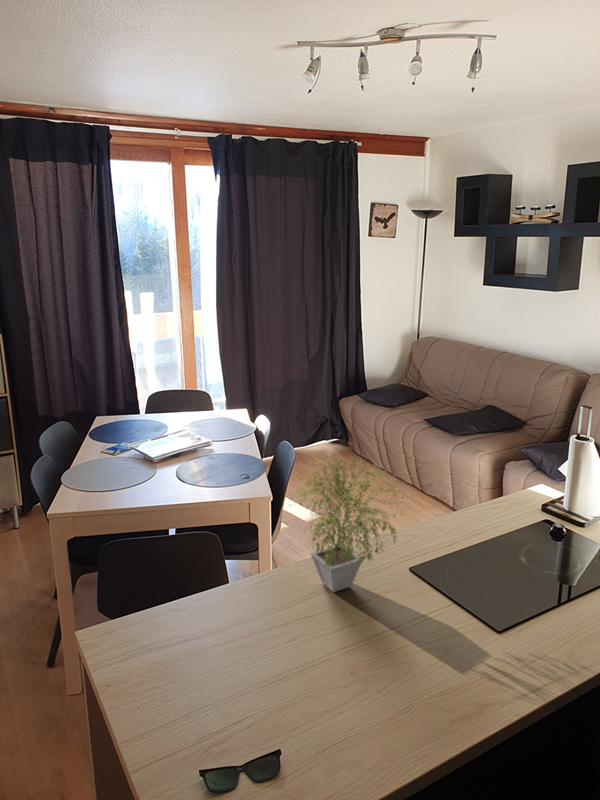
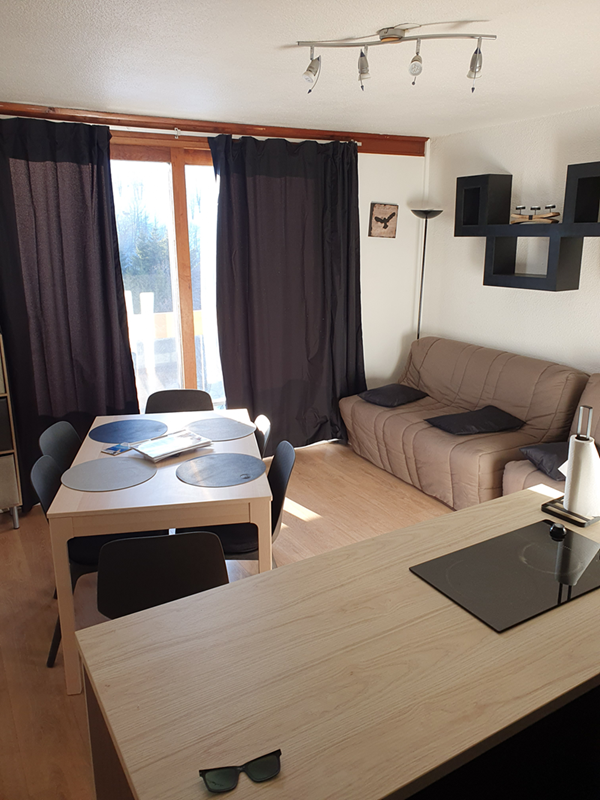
- potted plant [283,451,414,593]
